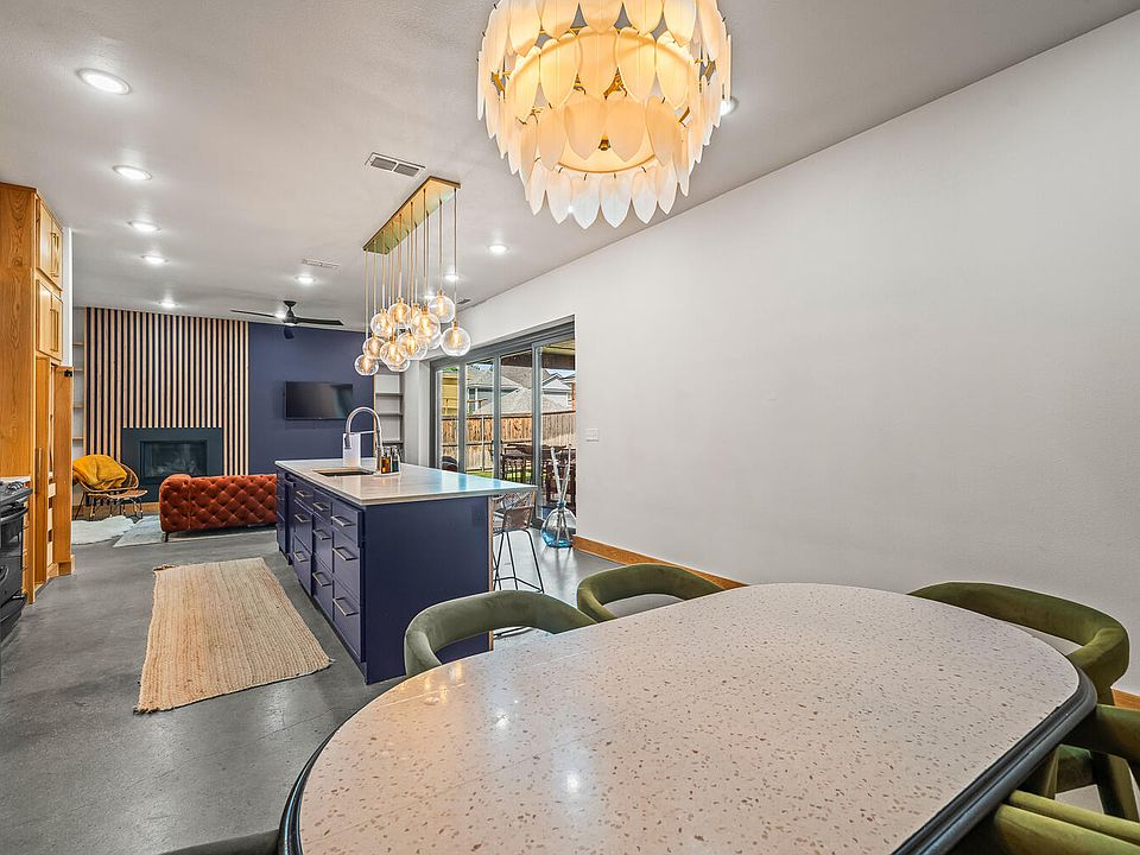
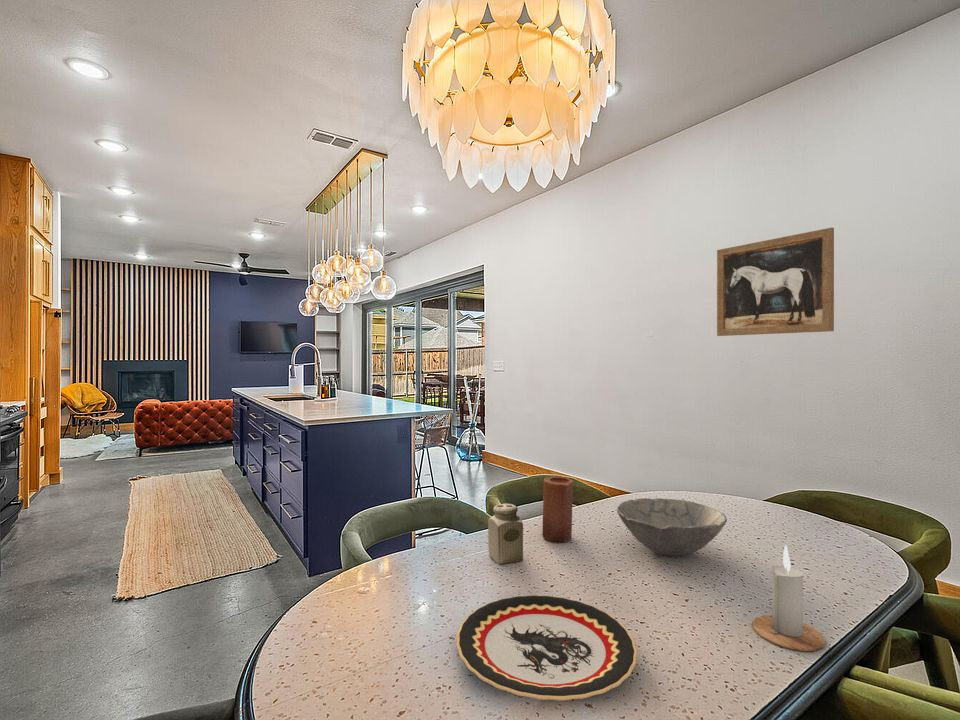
+ plate [455,594,638,702]
+ bowl [615,497,728,556]
+ wall art [716,227,835,337]
+ candle [541,475,574,543]
+ candle [751,544,826,652]
+ salt shaker [487,503,524,565]
